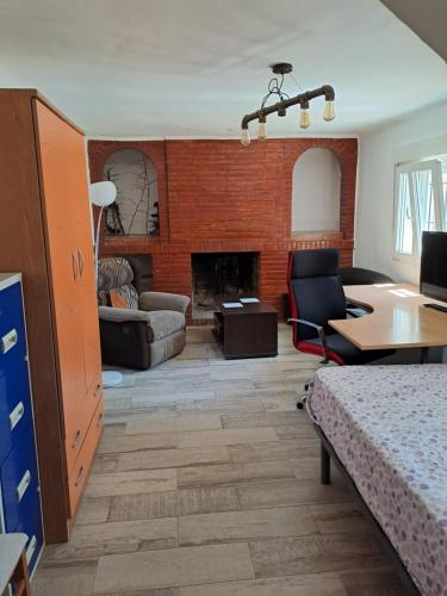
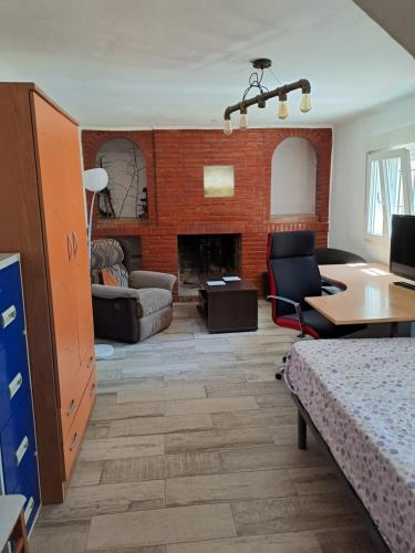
+ wall art [203,165,236,198]
